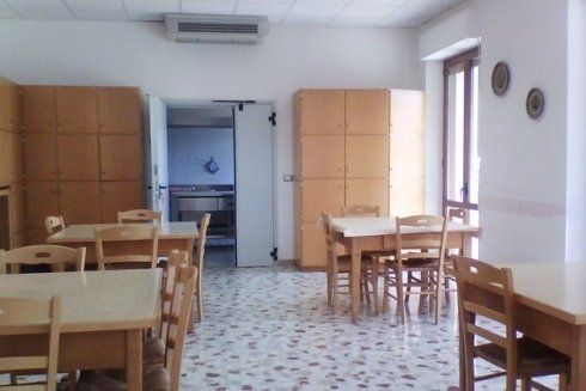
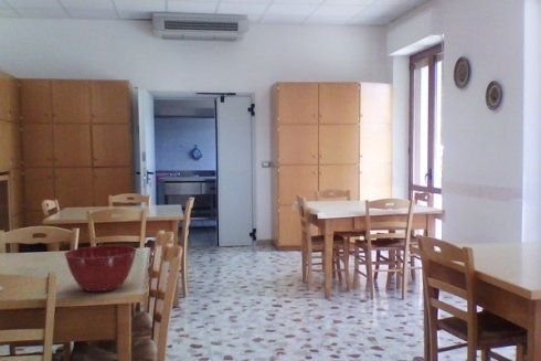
+ mixing bowl [63,244,138,293]
